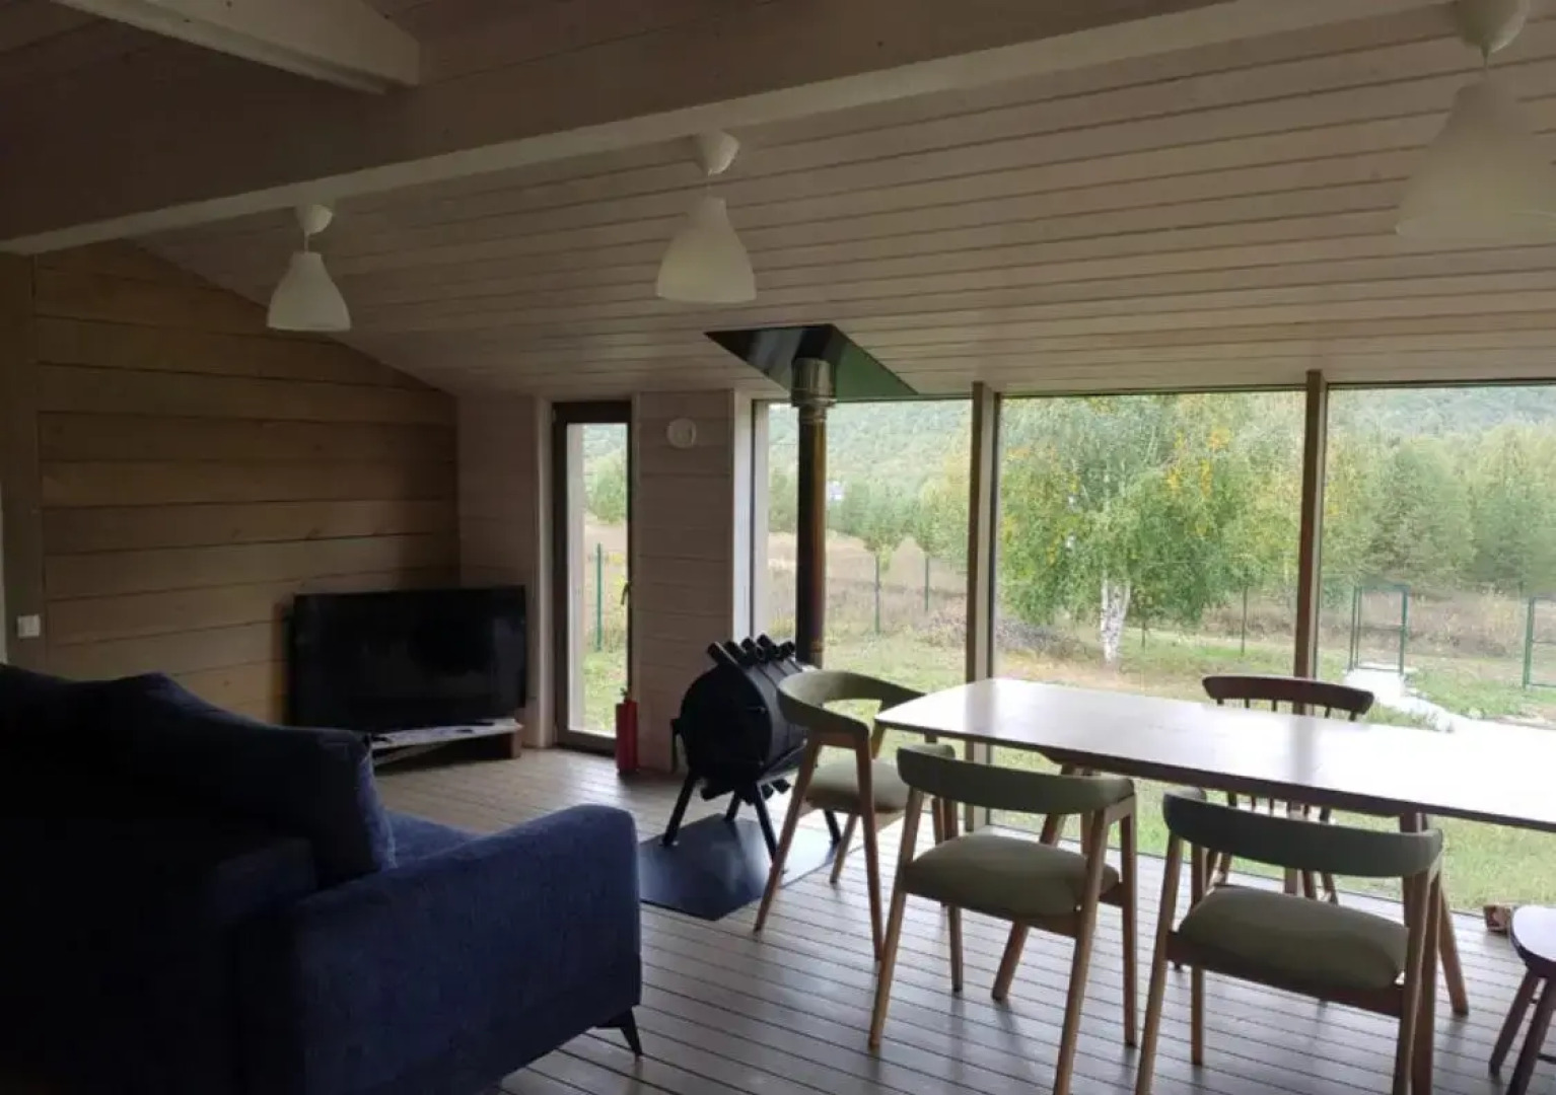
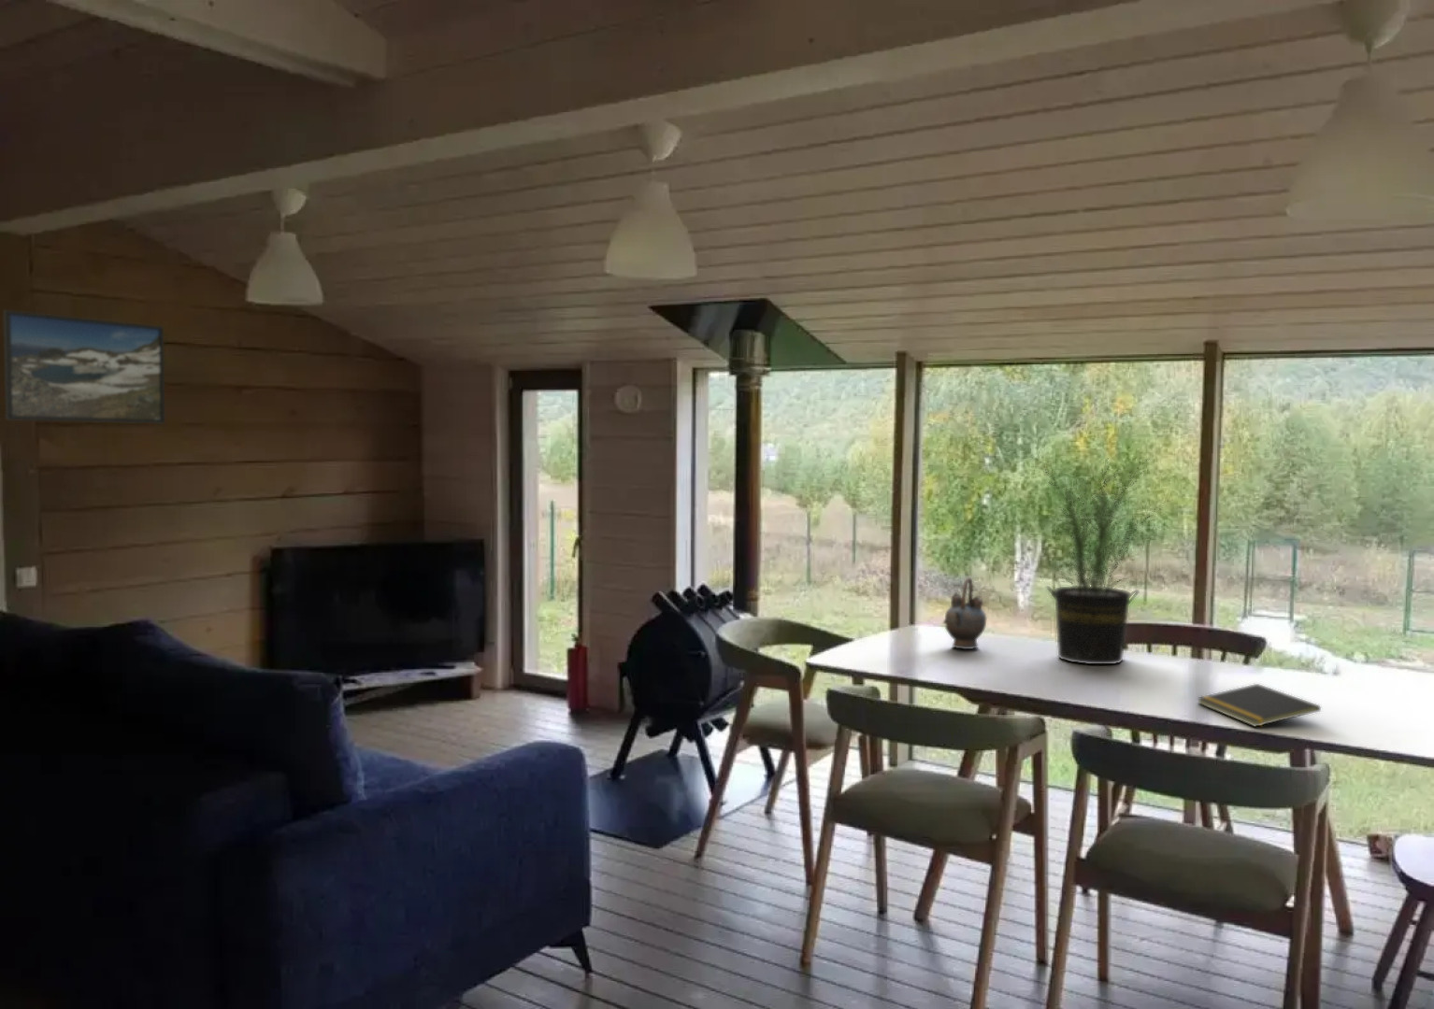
+ teapot [943,577,988,650]
+ potted plant [1029,456,1172,665]
+ notepad [1196,682,1322,727]
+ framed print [3,309,165,424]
